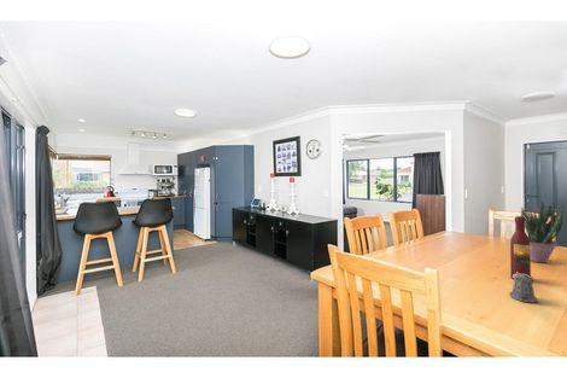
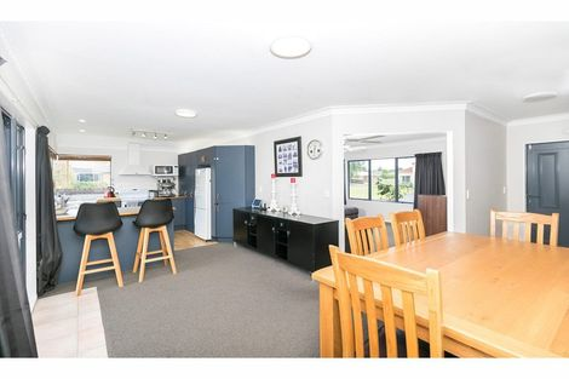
- potted plant [520,199,566,264]
- wine bottle [509,215,532,280]
- pepper shaker [508,272,539,304]
